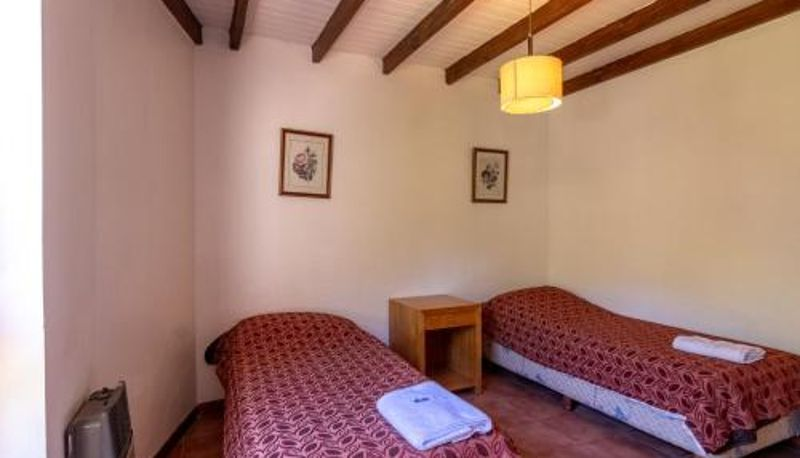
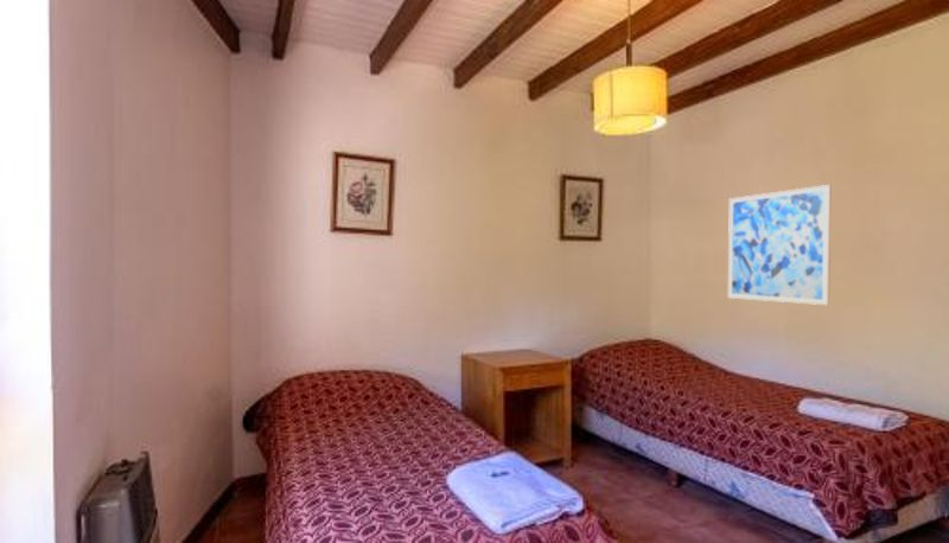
+ wall art [727,184,832,306]
